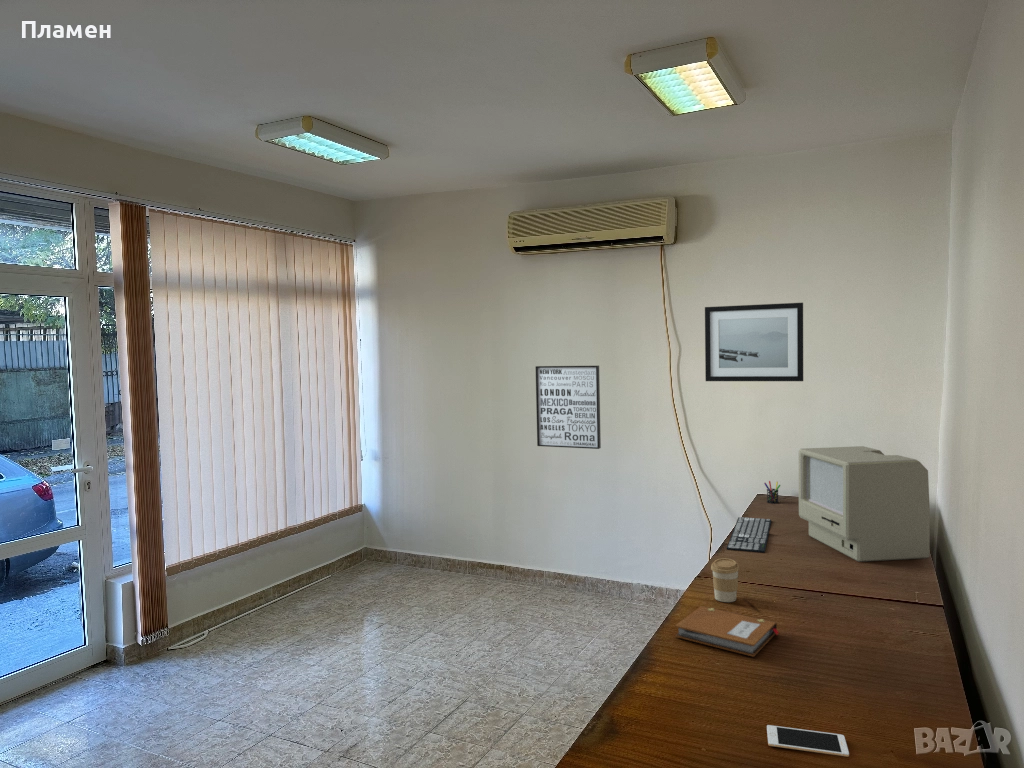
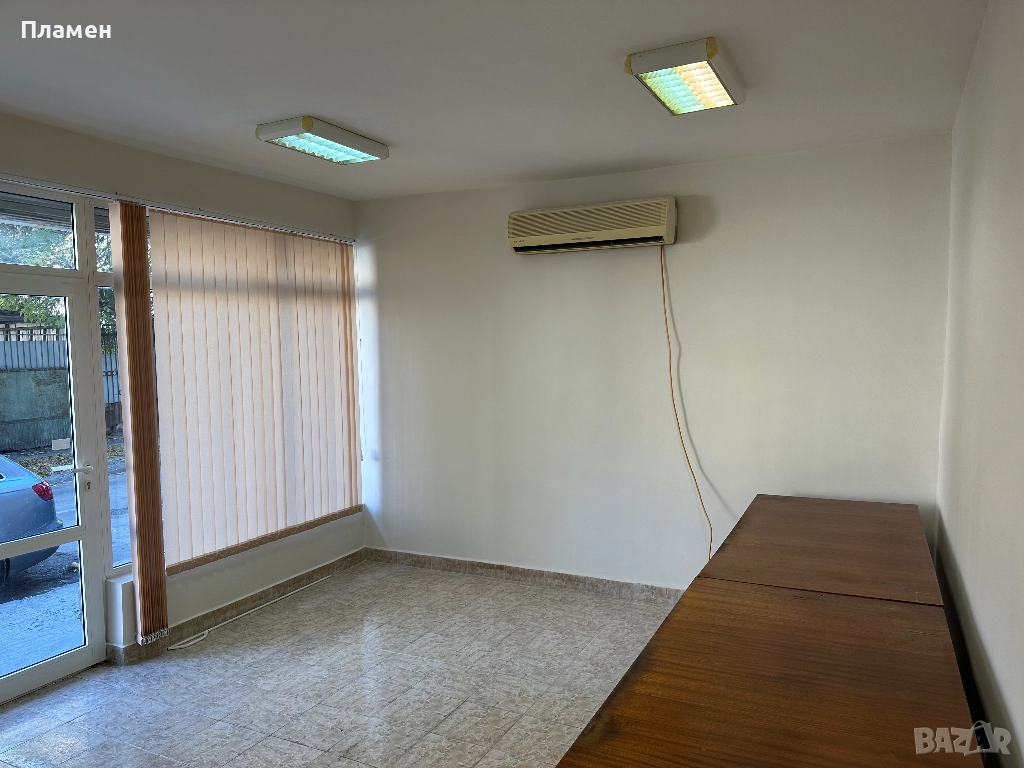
- keyboard [726,516,772,554]
- wall art [704,302,804,382]
- coffee cup [710,557,741,603]
- cell phone [766,724,850,758]
- wall art [535,365,602,450]
- computer monitor [798,445,931,563]
- notebook [674,605,780,658]
- pen holder [763,480,781,505]
